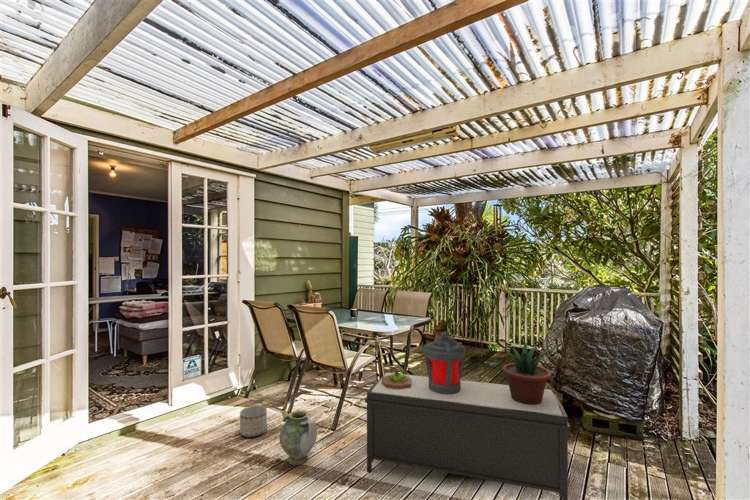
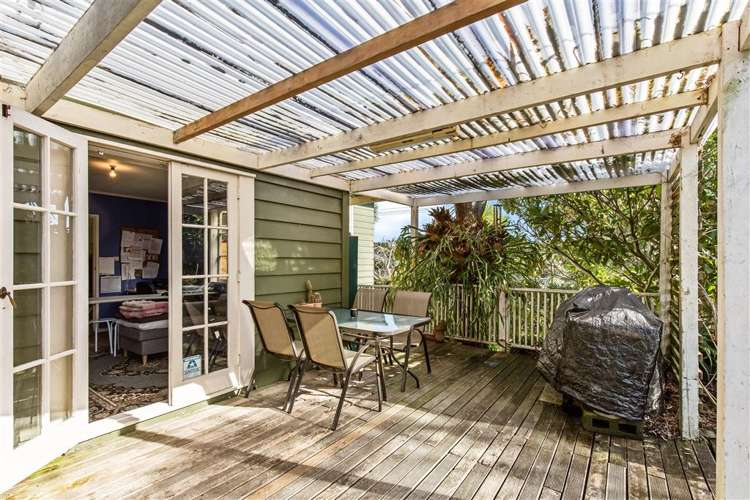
- bench [364,372,571,500]
- potted plant [491,342,556,405]
- succulent planter [382,366,411,389]
- lantern [423,331,466,394]
- planter [239,405,268,438]
- ceramic jug [278,409,318,466]
